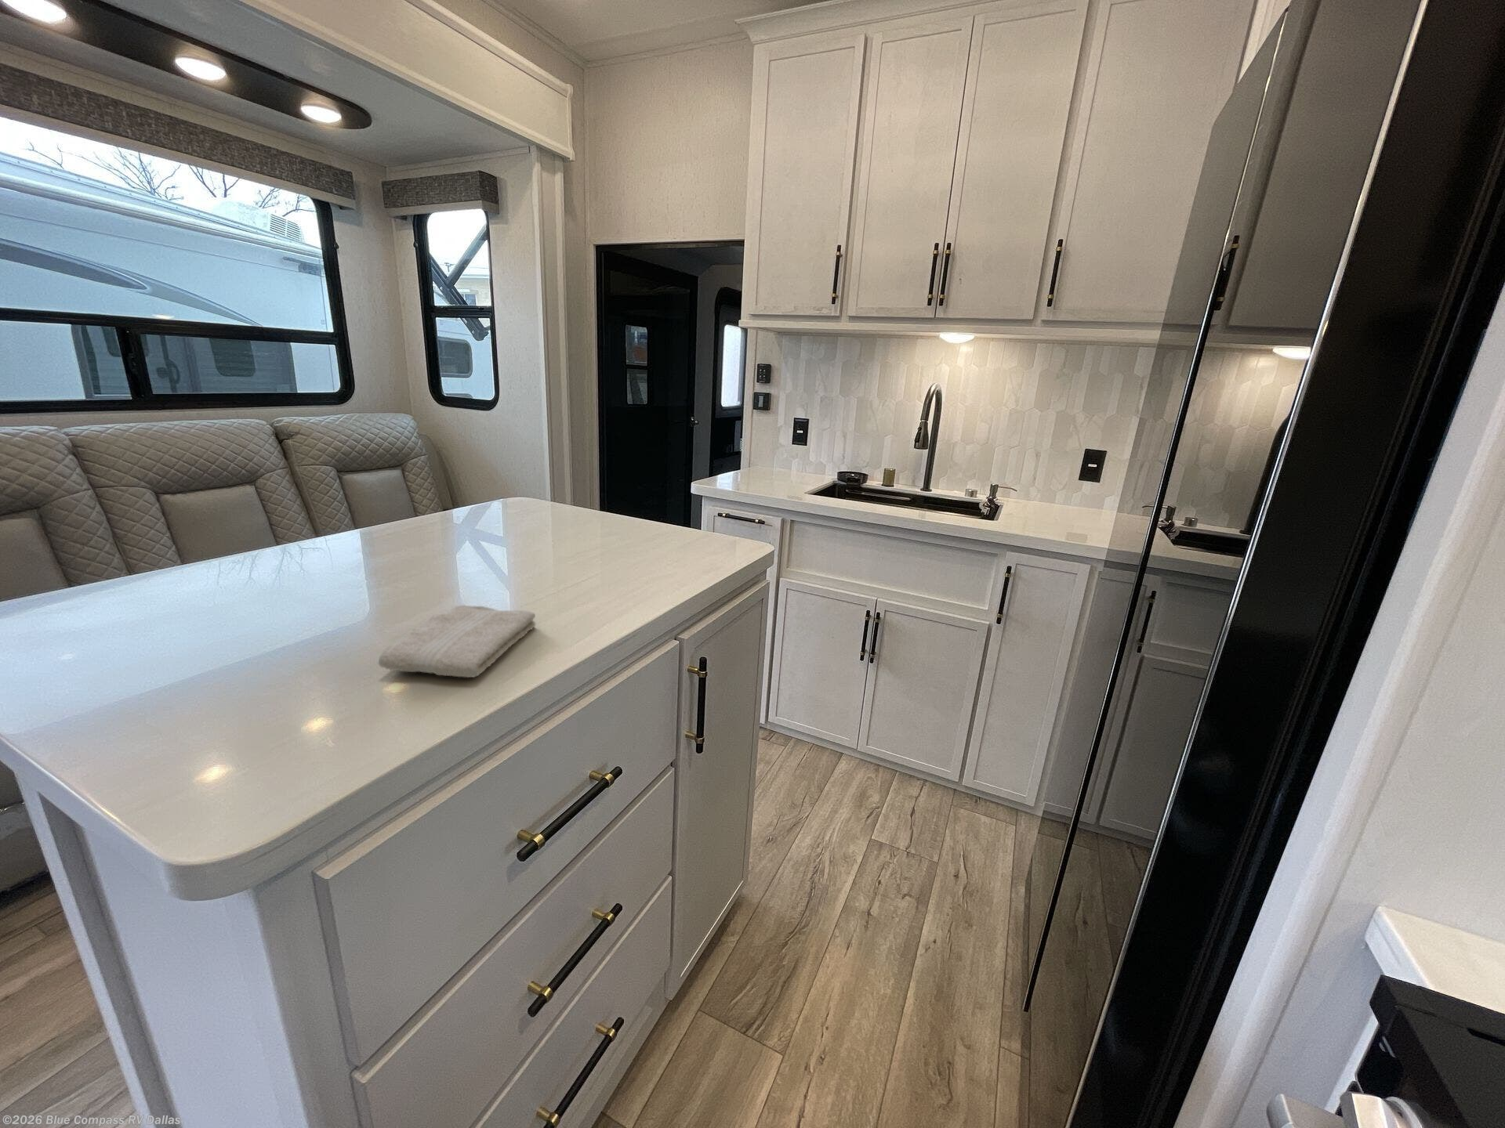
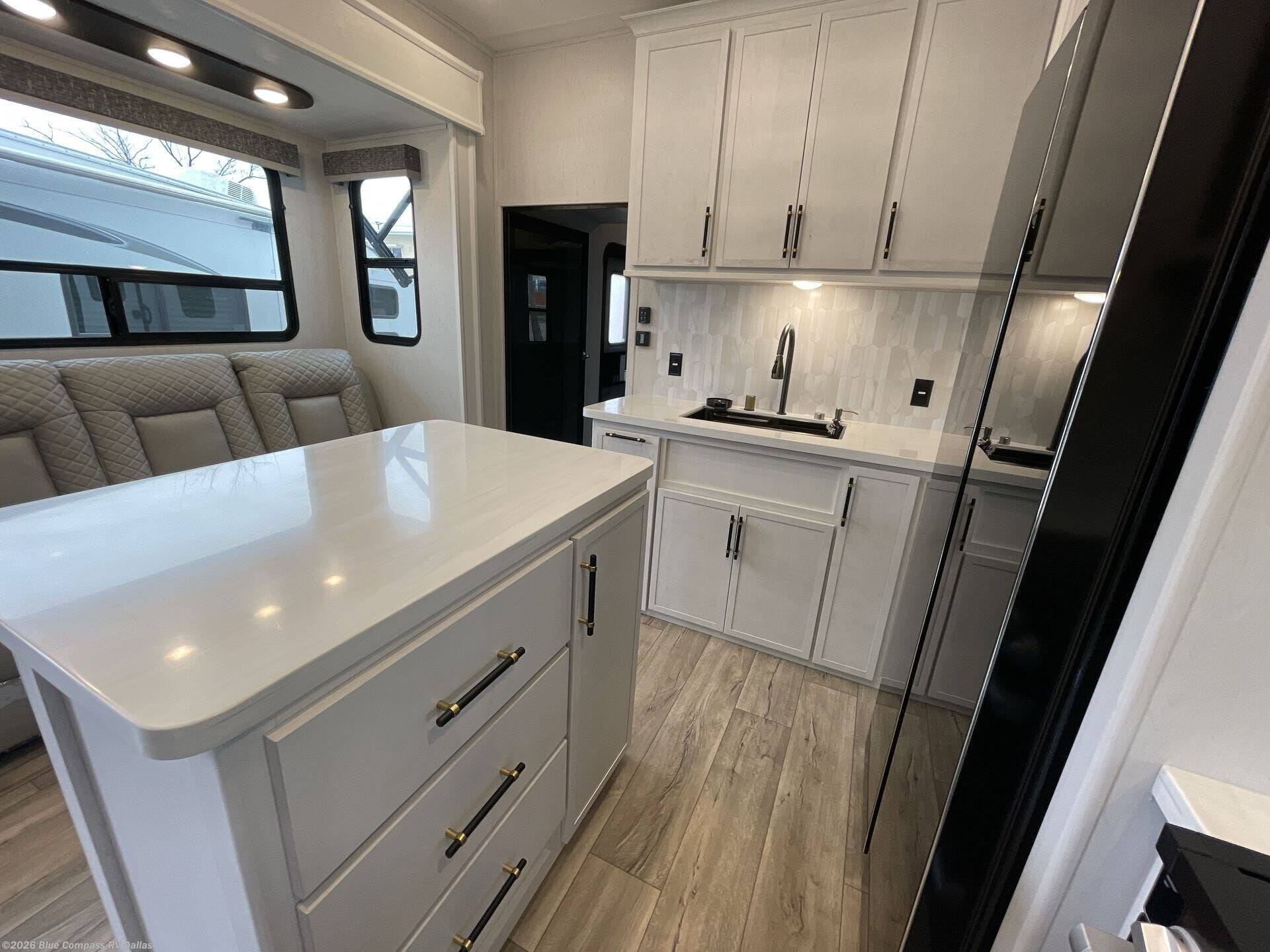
- washcloth [378,604,536,679]
